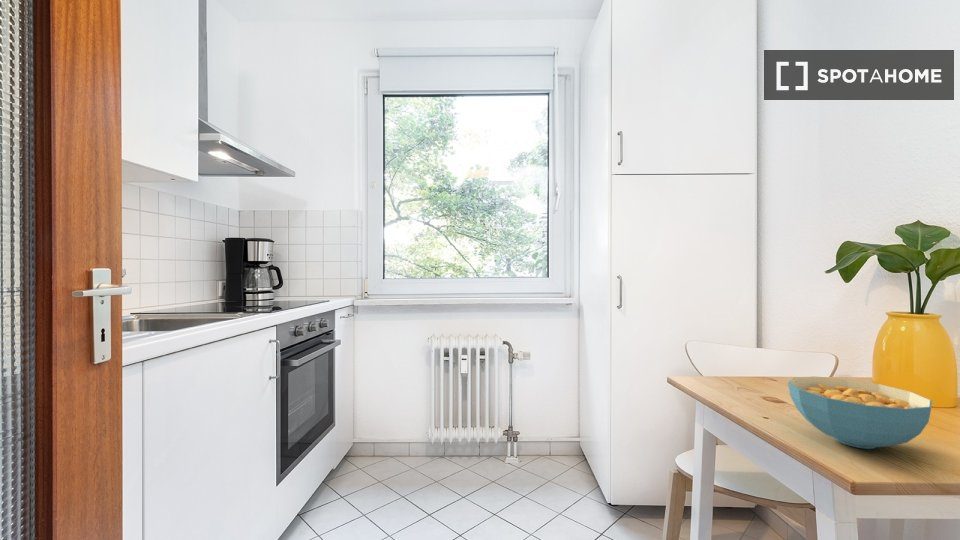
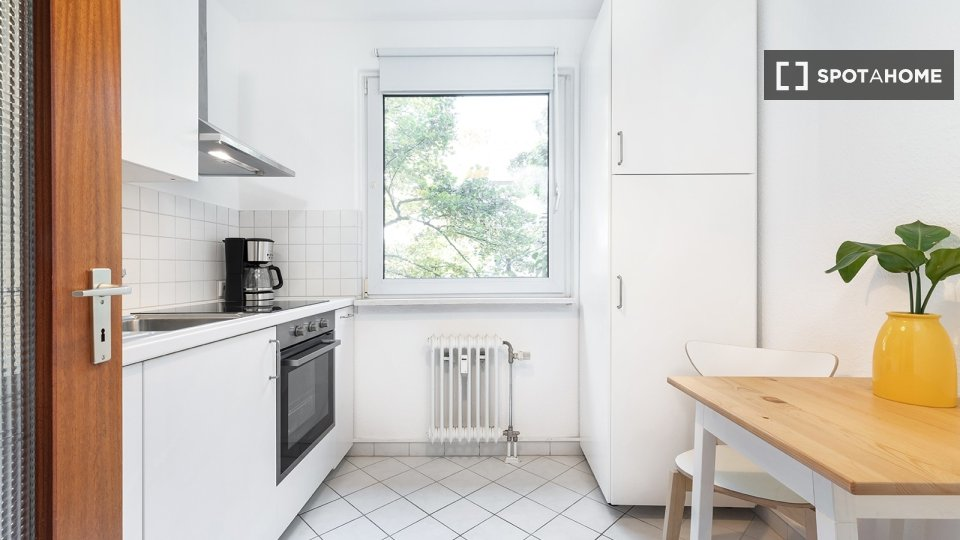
- cereal bowl [787,376,933,450]
